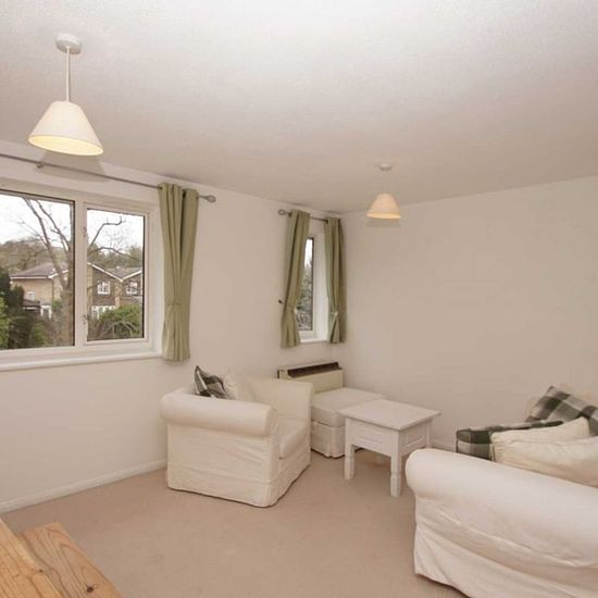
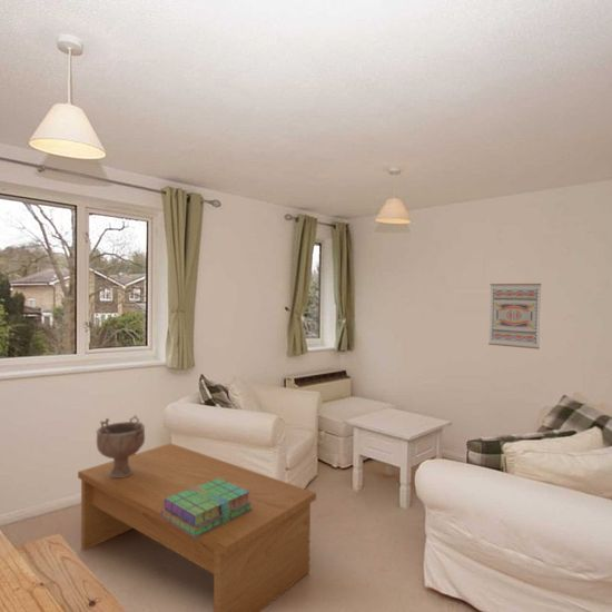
+ wall art [487,283,542,351]
+ stack of books [161,478,253,537]
+ decorative bowl [95,414,146,477]
+ coffee table [77,442,317,612]
